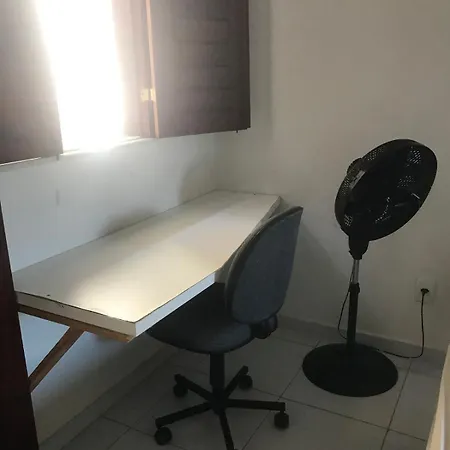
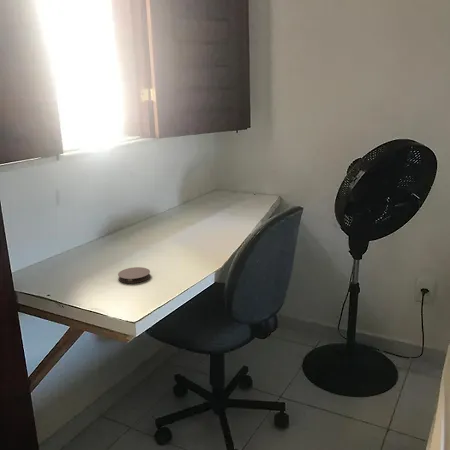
+ coaster [117,266,151,284]
